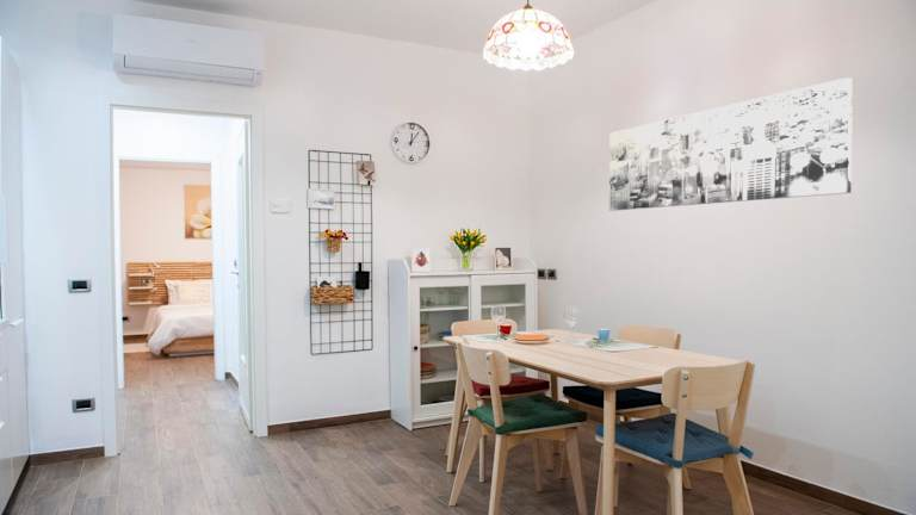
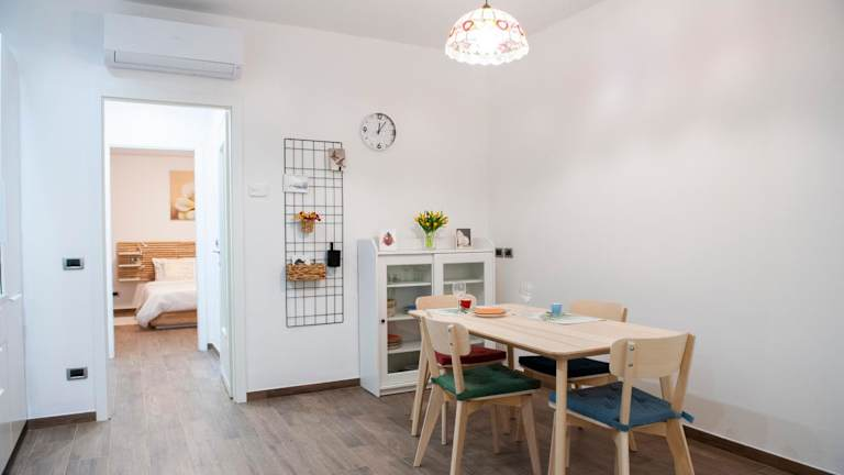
- wall art [608,76,854,212]
